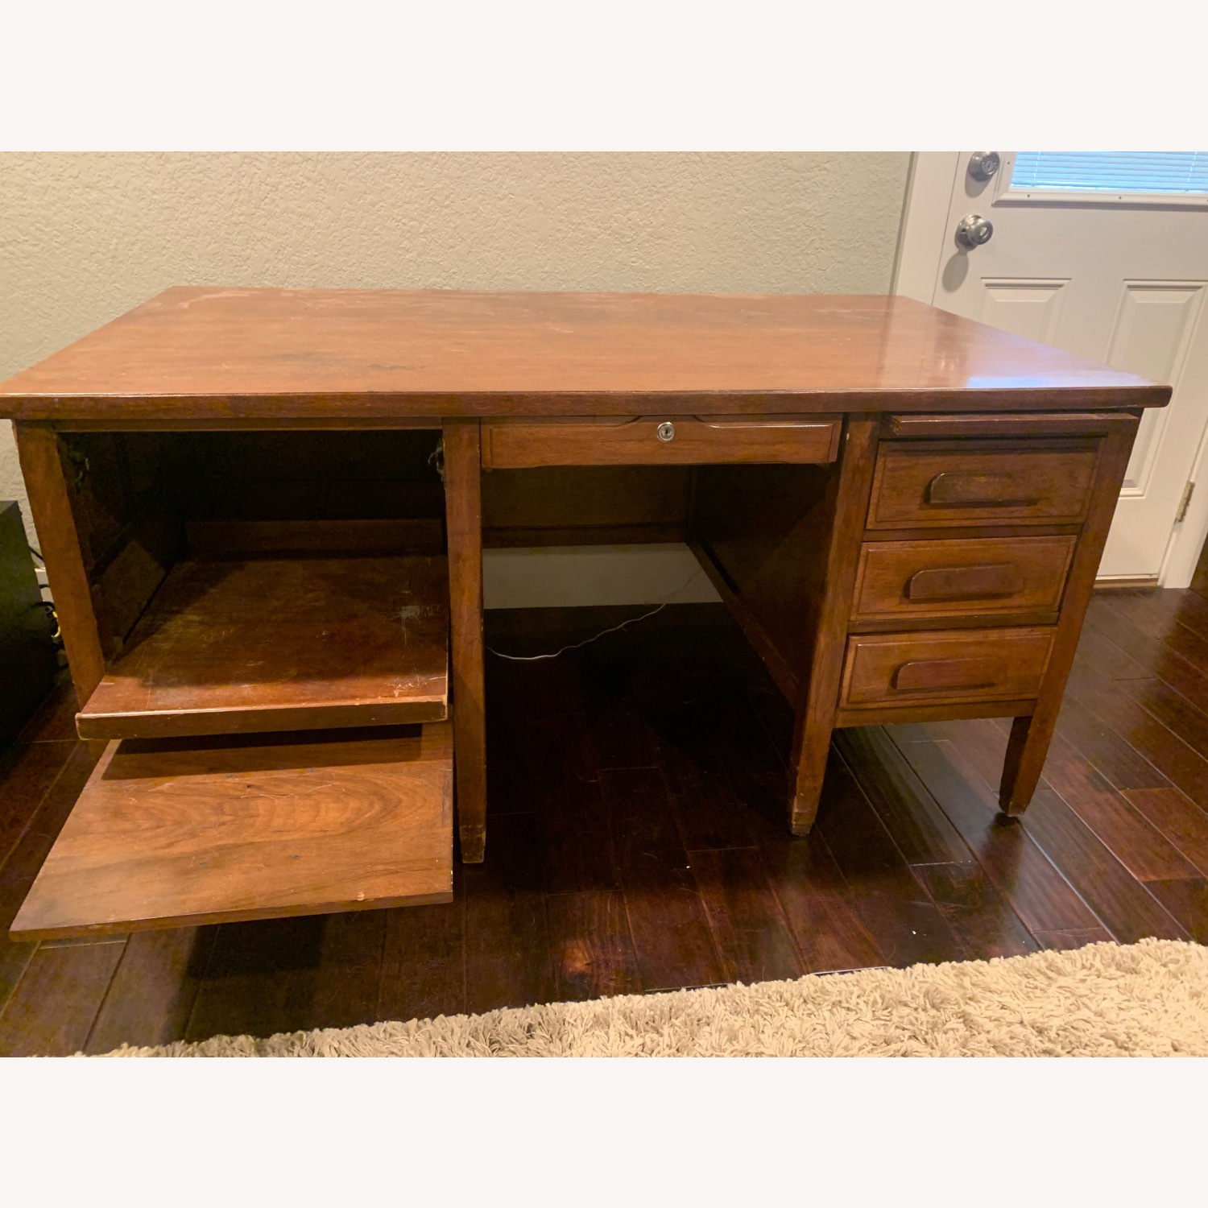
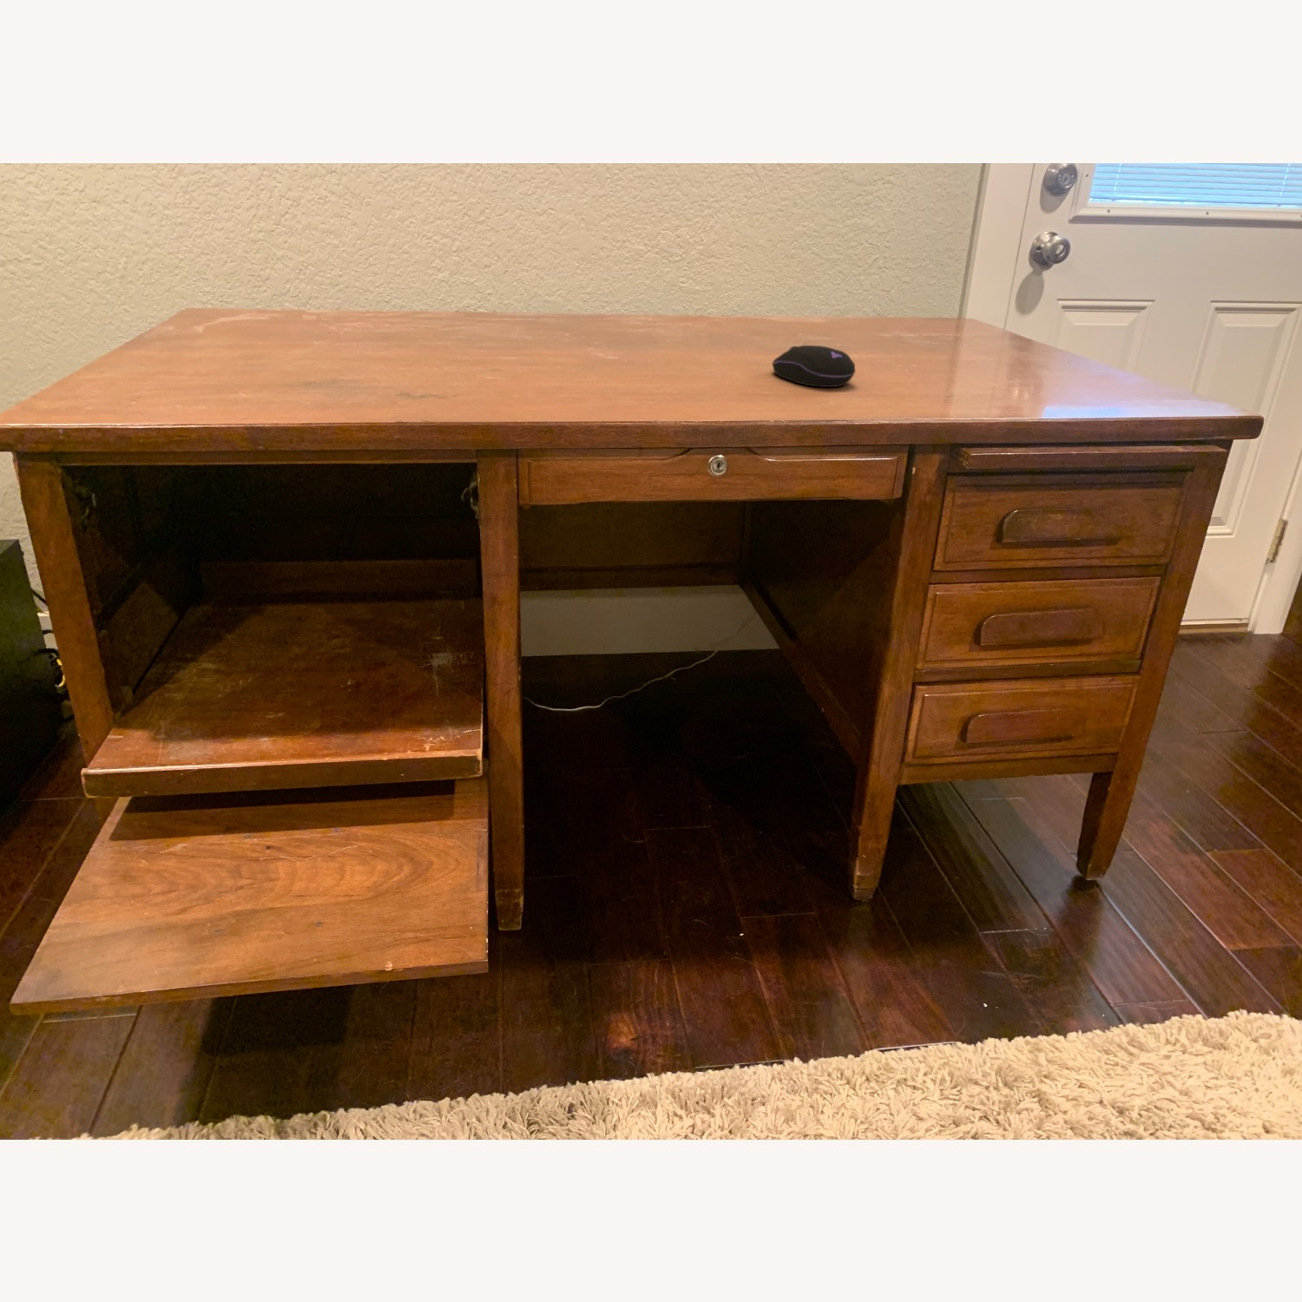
+ computer mouse [771,345,857,388]
